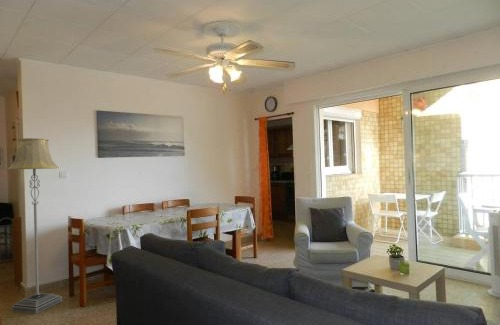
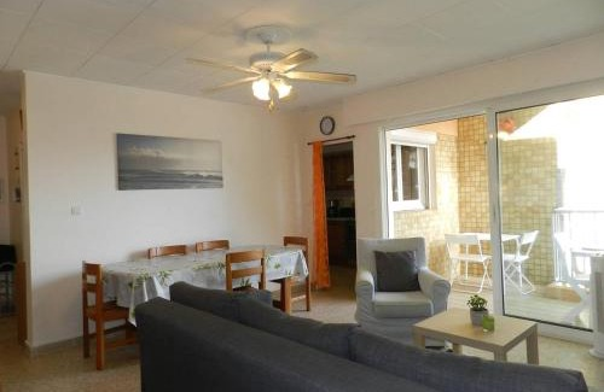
- floor lamp [7,137,63,315]
